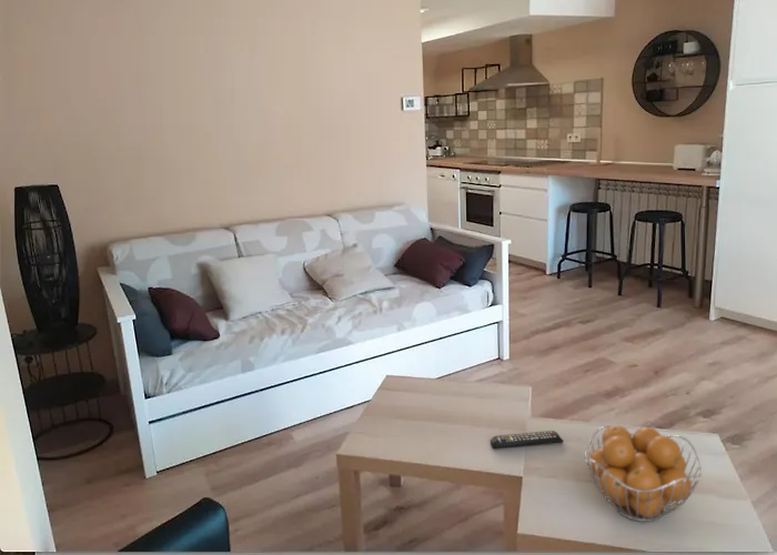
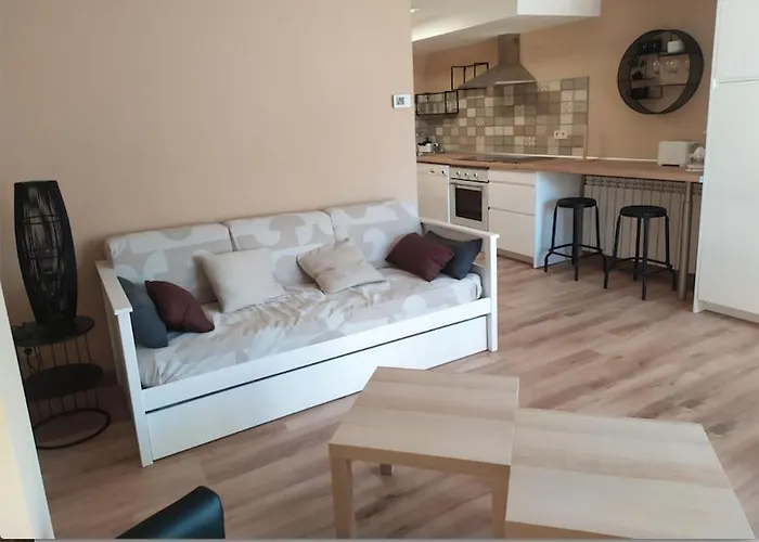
- fruit basket [584,425,703,523]
- remote control [490,430,565,450]
